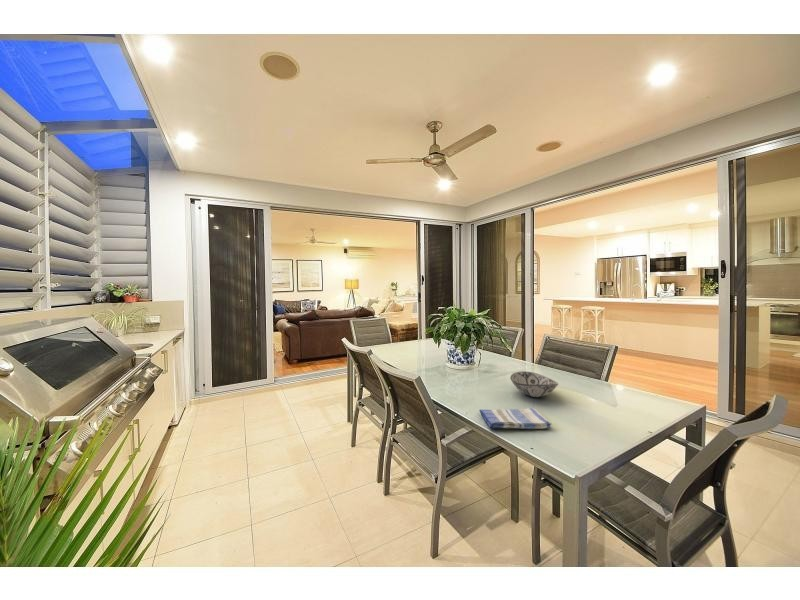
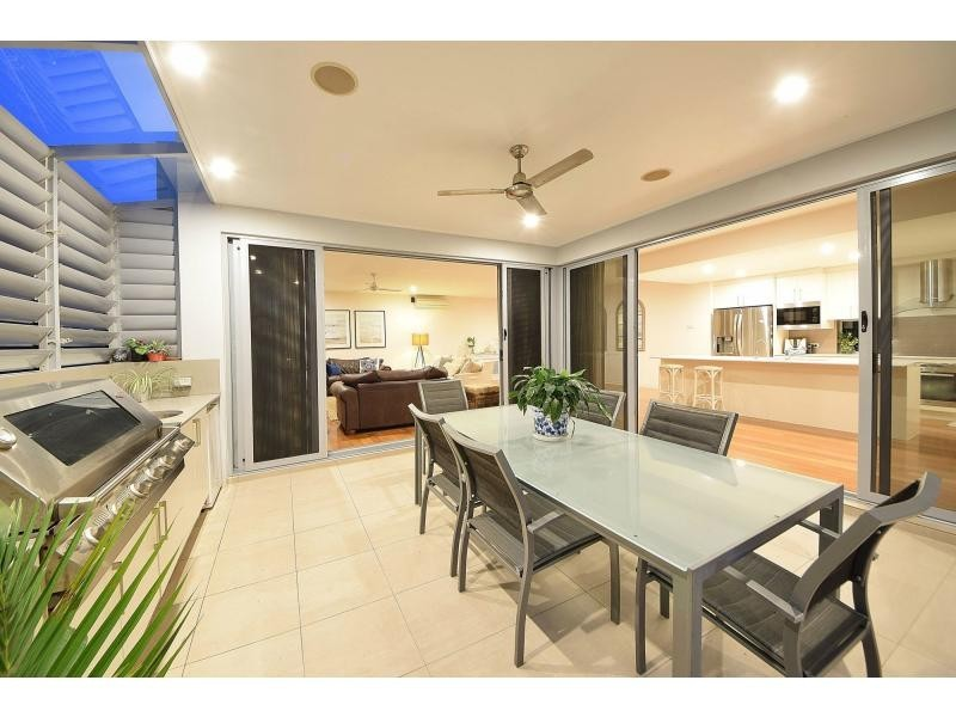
- dish towel [478,407,553,430]
- decorative bowl [509,370,559,398]
